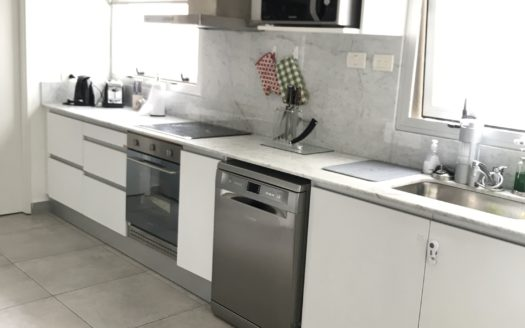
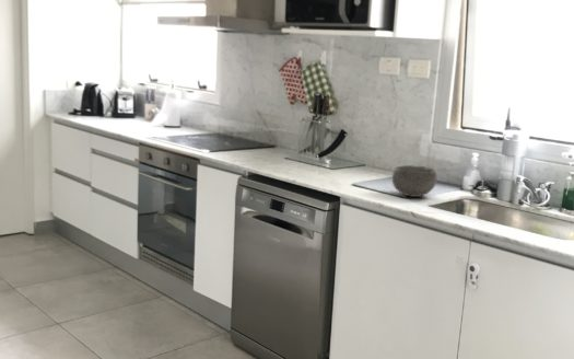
+ bowl [391,164,437,198]
